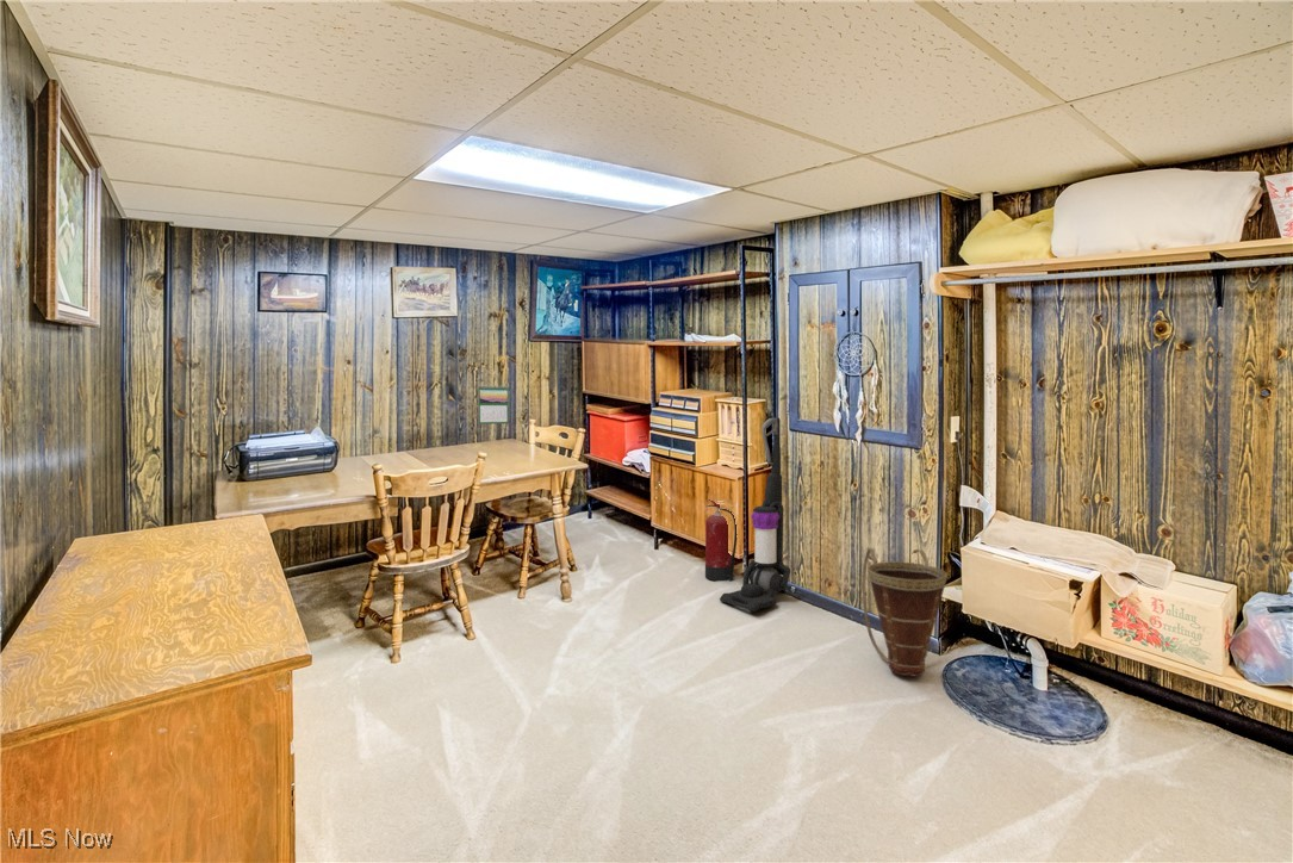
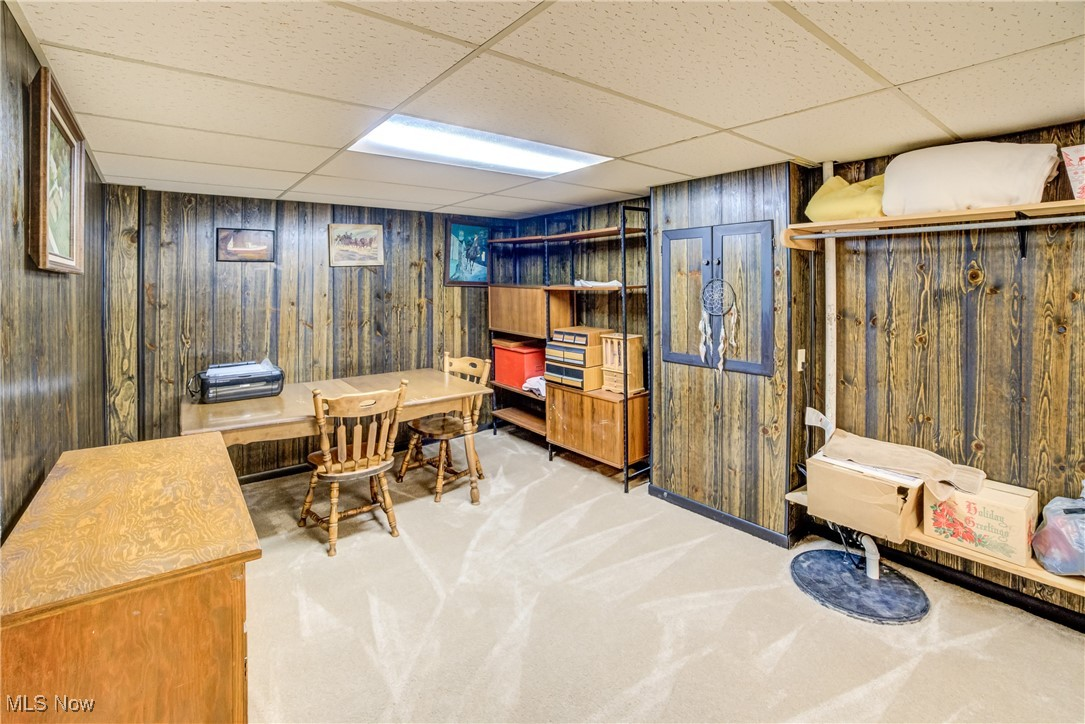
- vacuum cleaner [719,416,791,613]
- calendar [477,384,510,426]
- basket [862,547,949,677]
- fire extinguisher [704,499,739,582]
